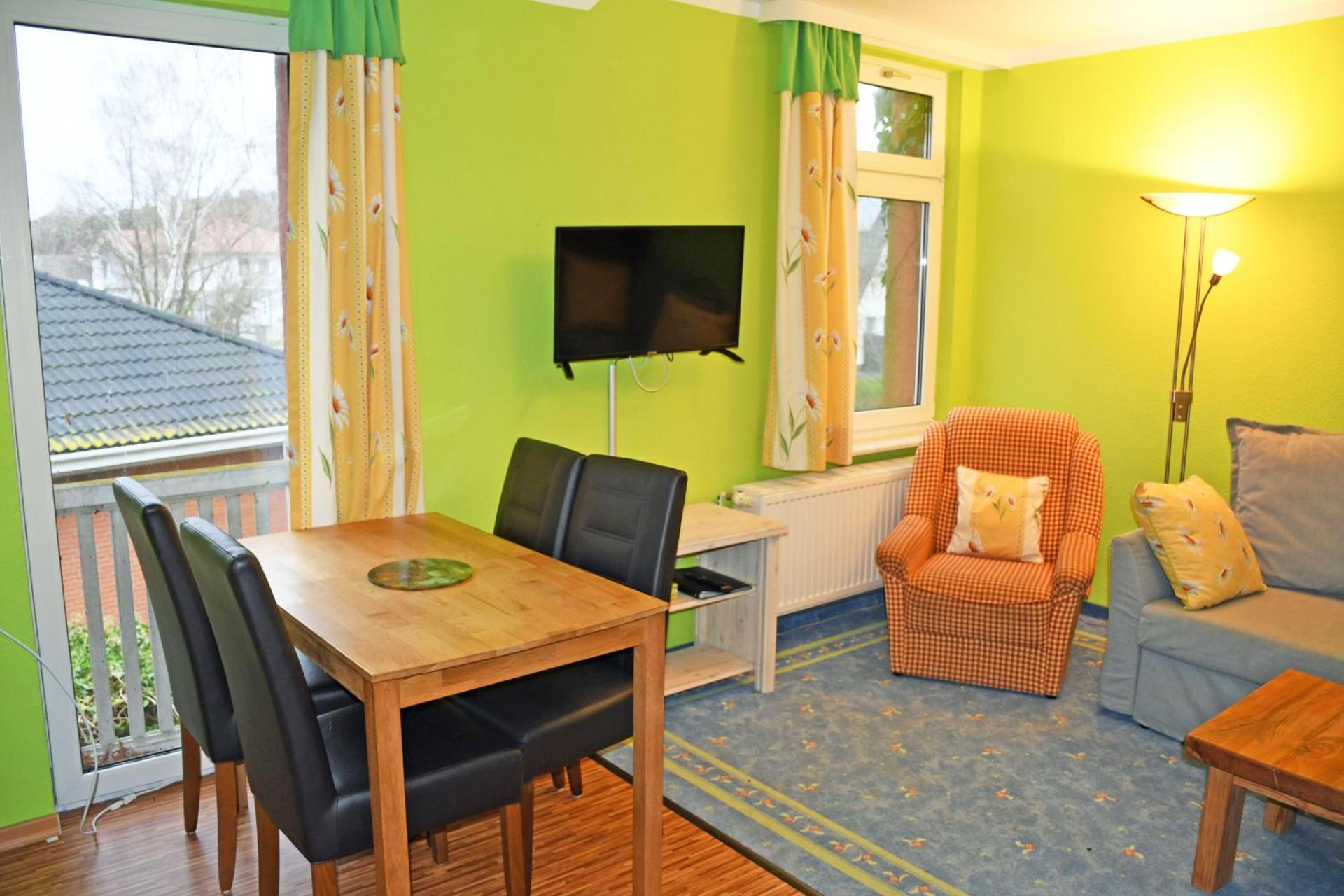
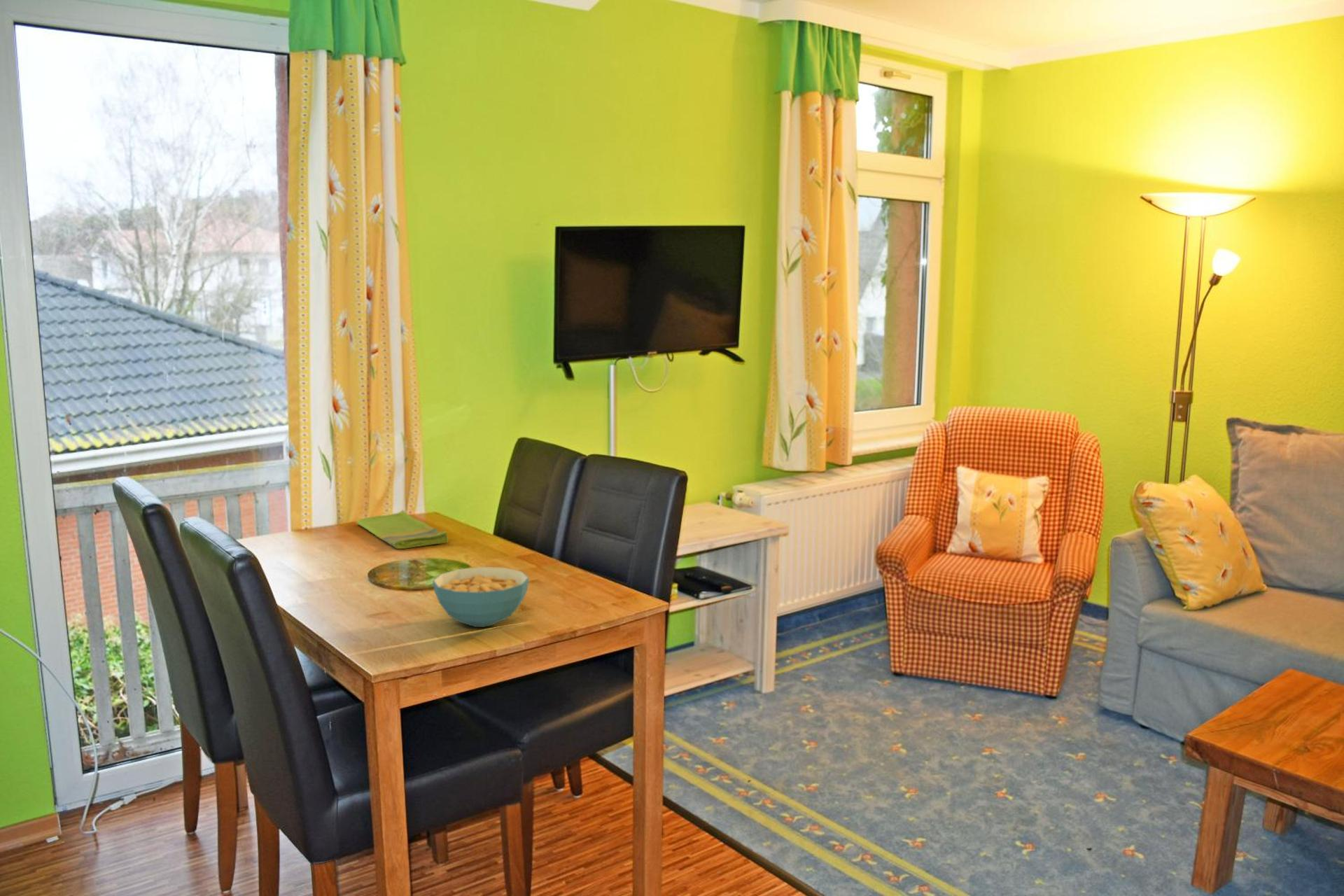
+ dish towel [356,510,449,549]
+ cereal bowl [432,566,530,628]
